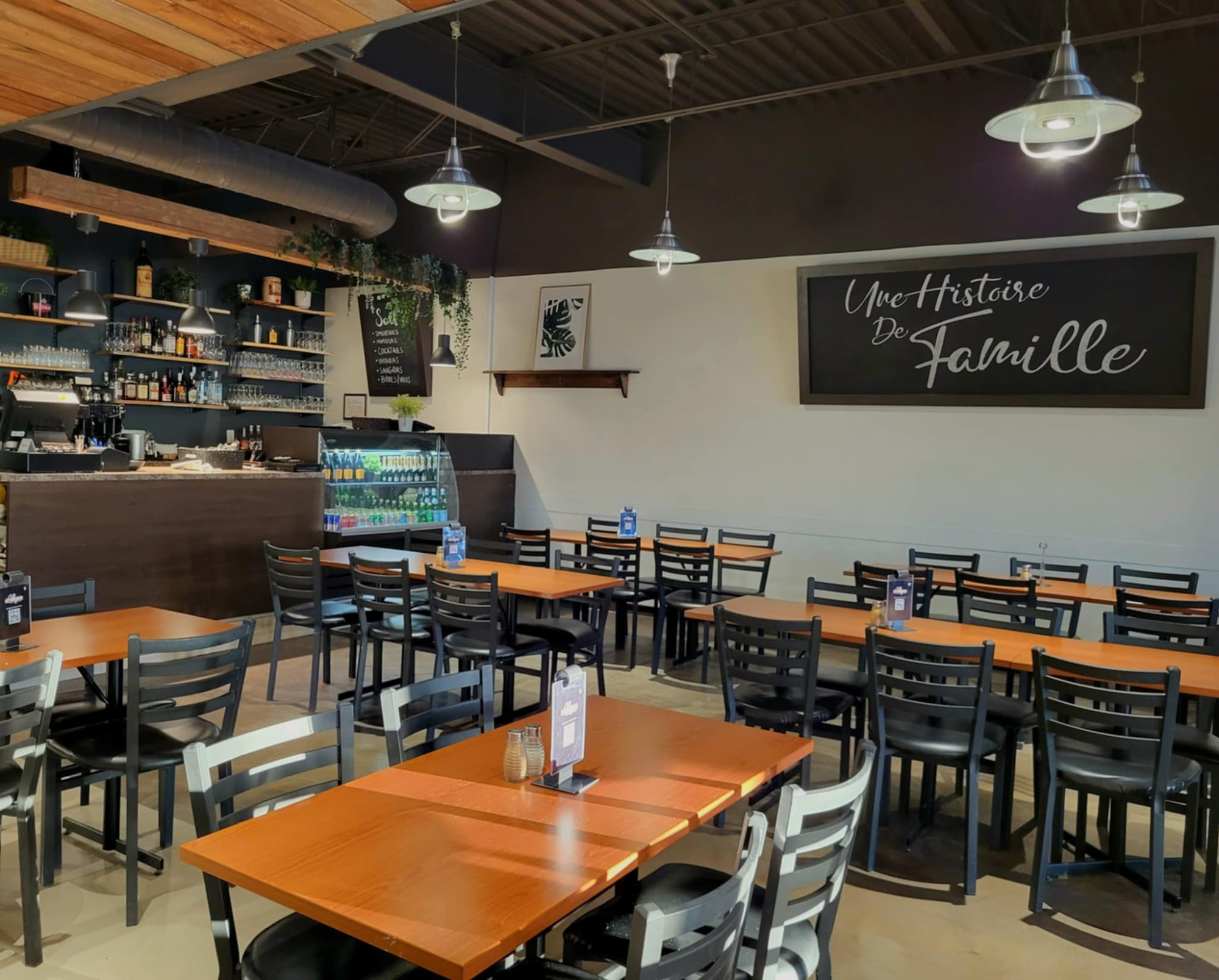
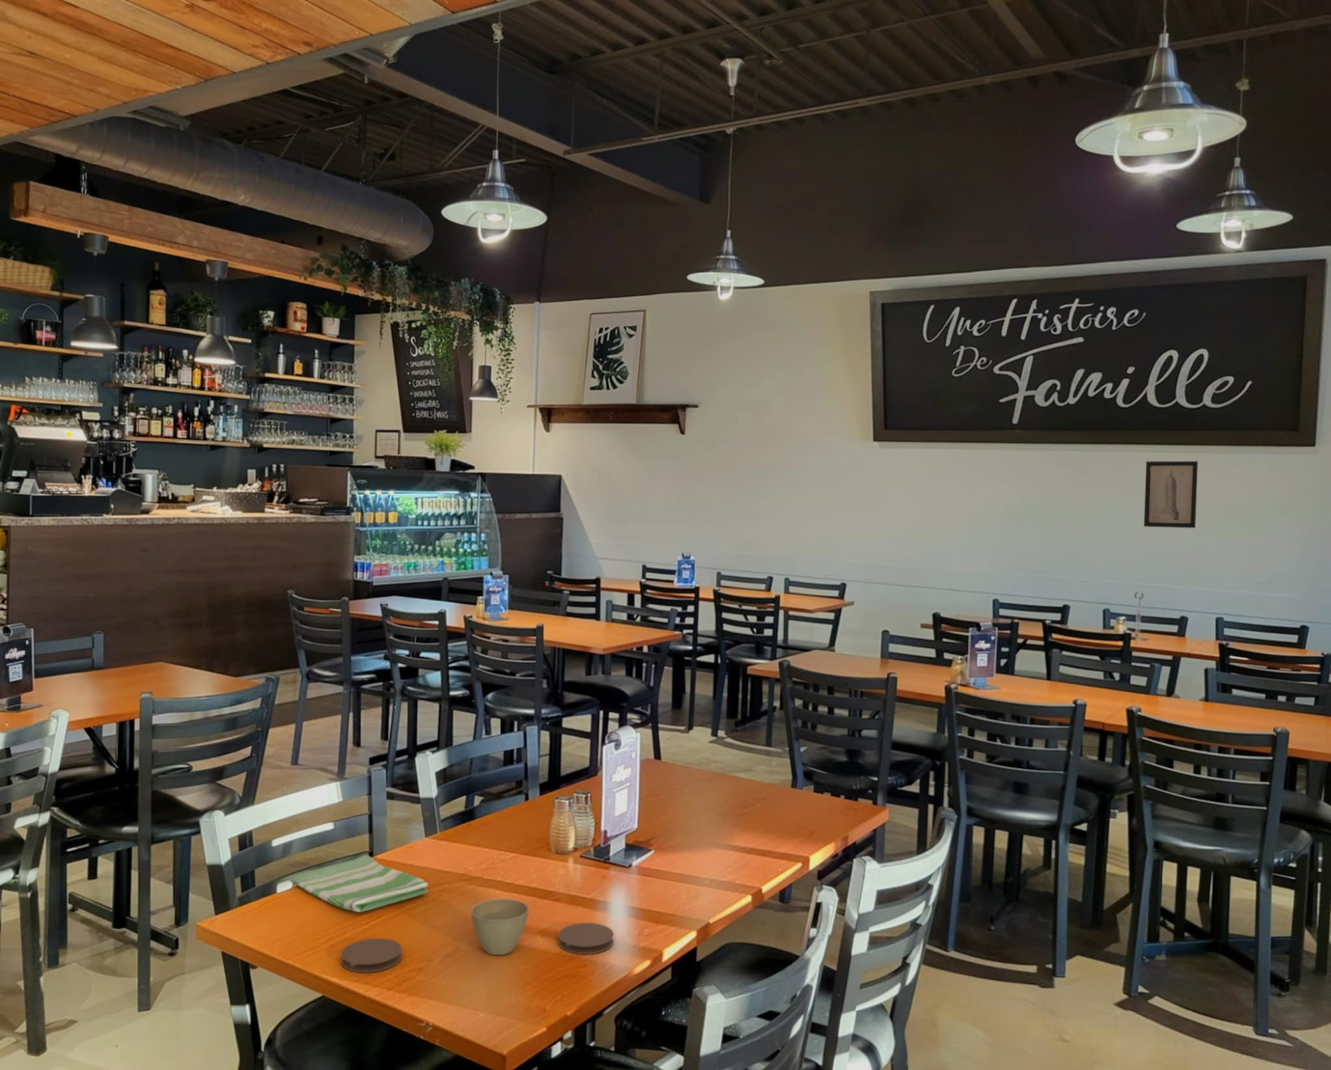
+ dish towel [289,855,429,913]
+ flower pot [471,897,530,955]
+ coaster [558,923,615,955]
+ coaster [340,938,403,973]
+ wall art [1143,461,1199,530]
